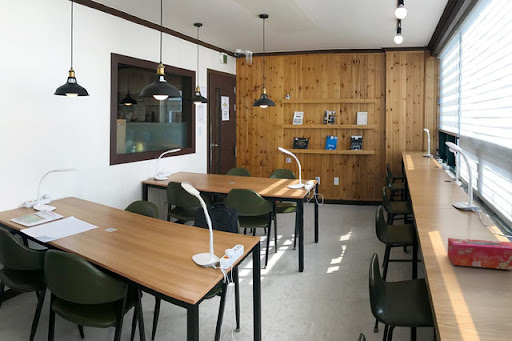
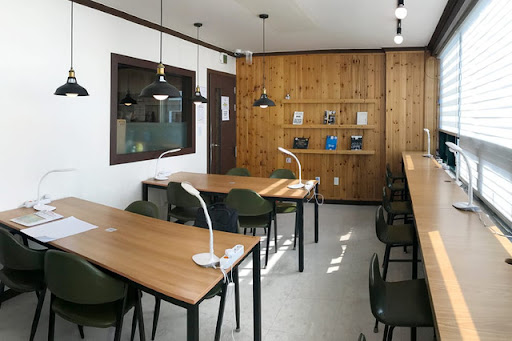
- tissue box [447,237,512,271]
